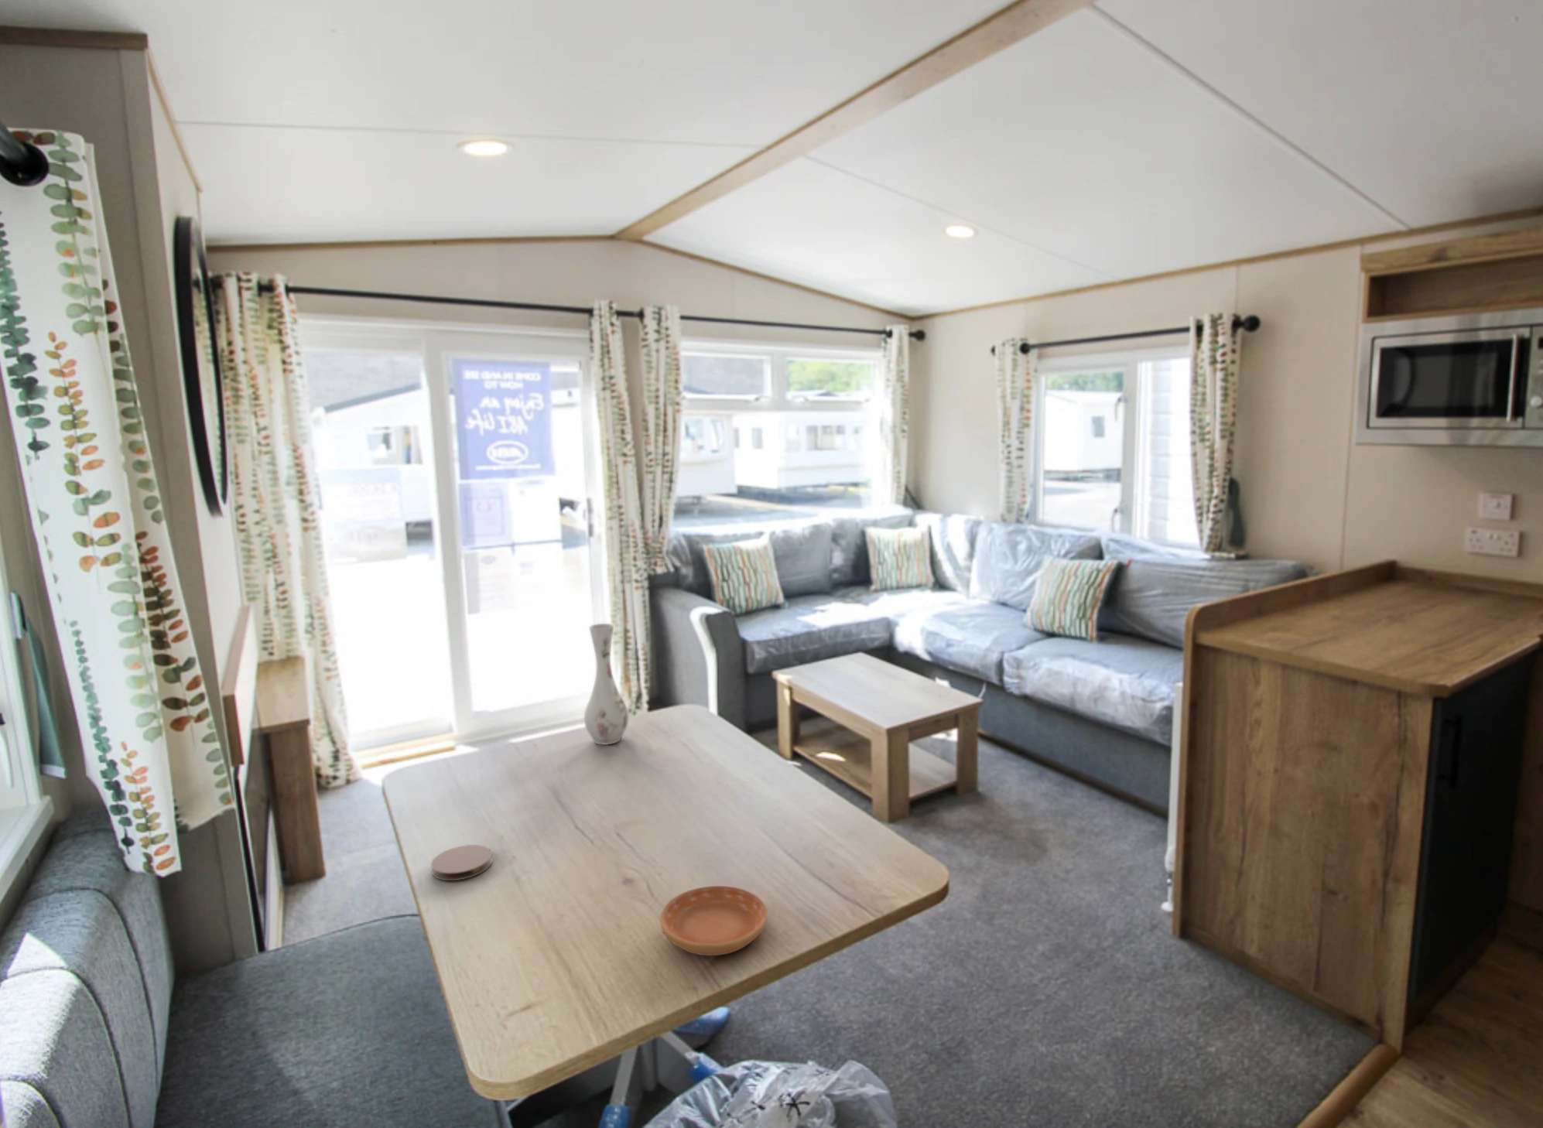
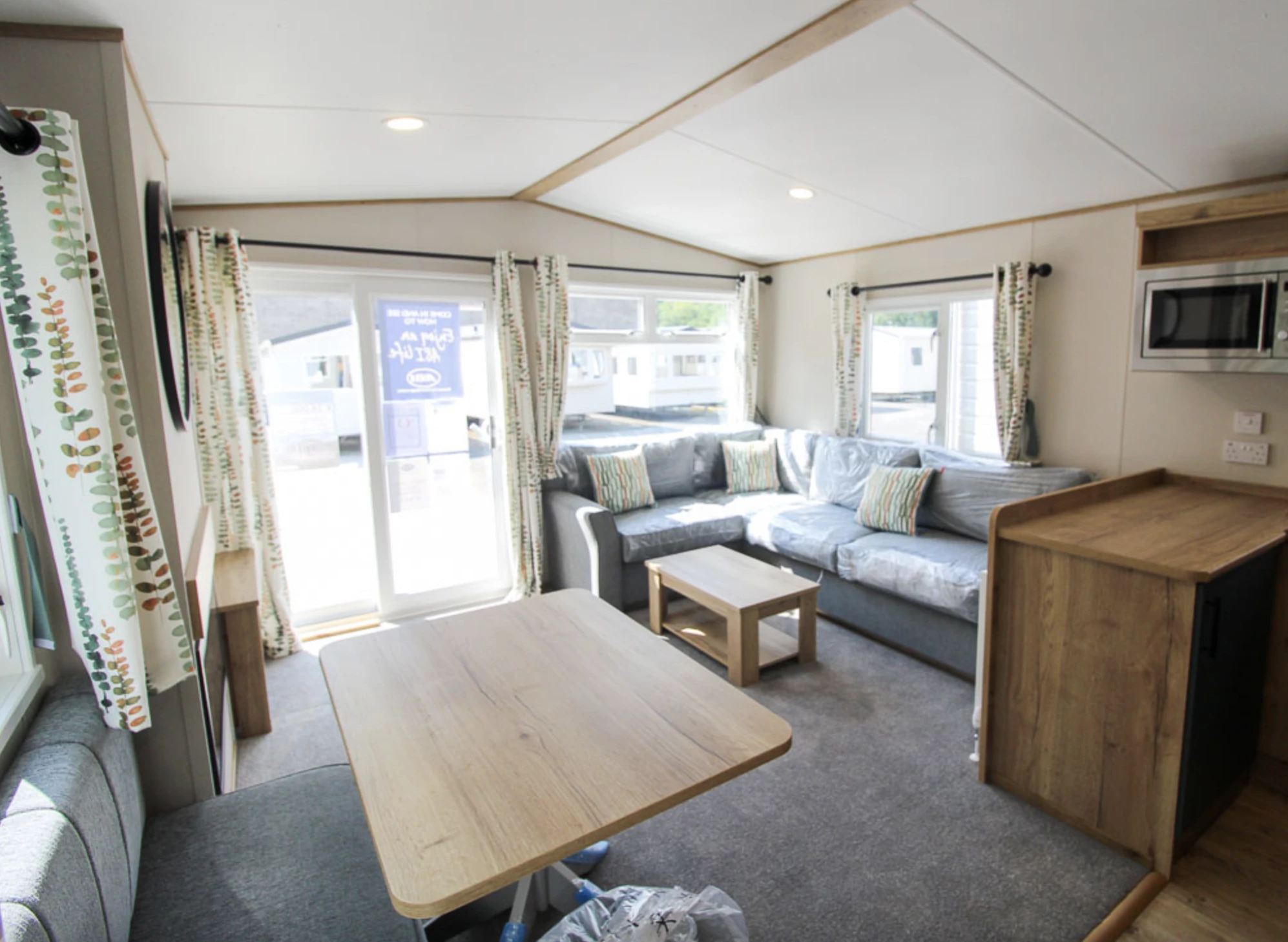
- coaster [430,844,492,881]
- saucer [659,885,768,957]
- vase [583,623,630,745]
